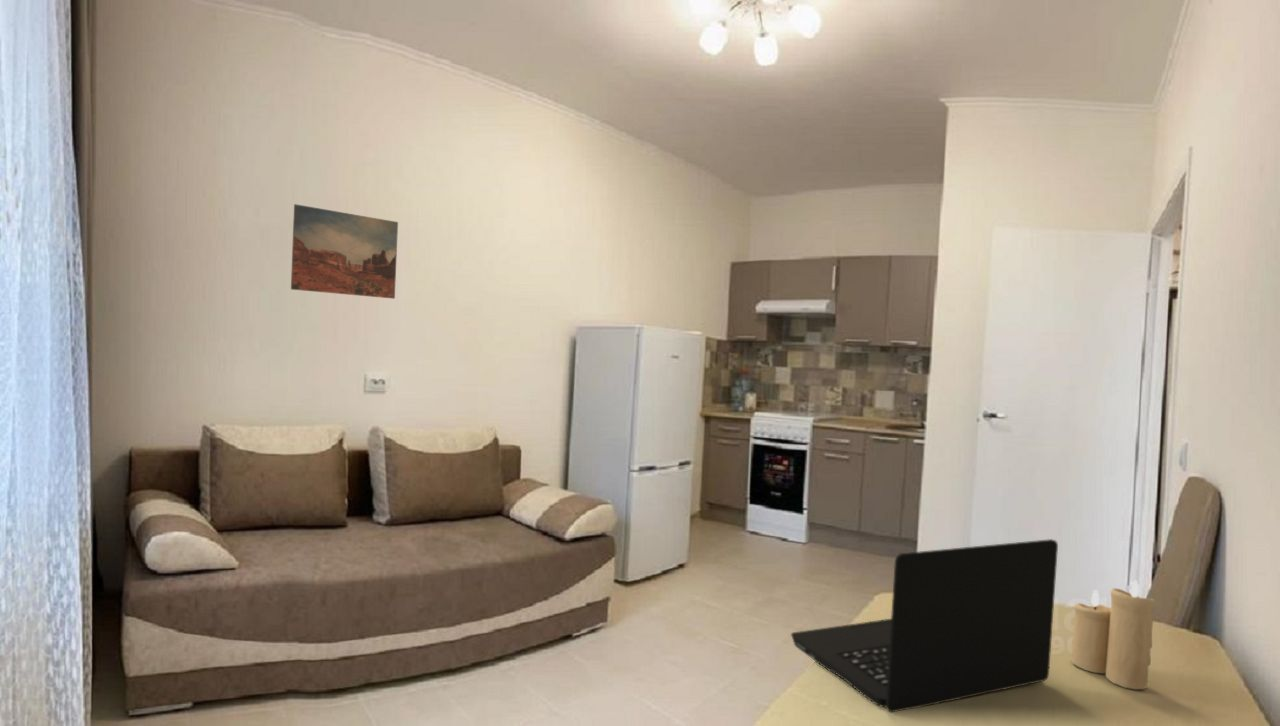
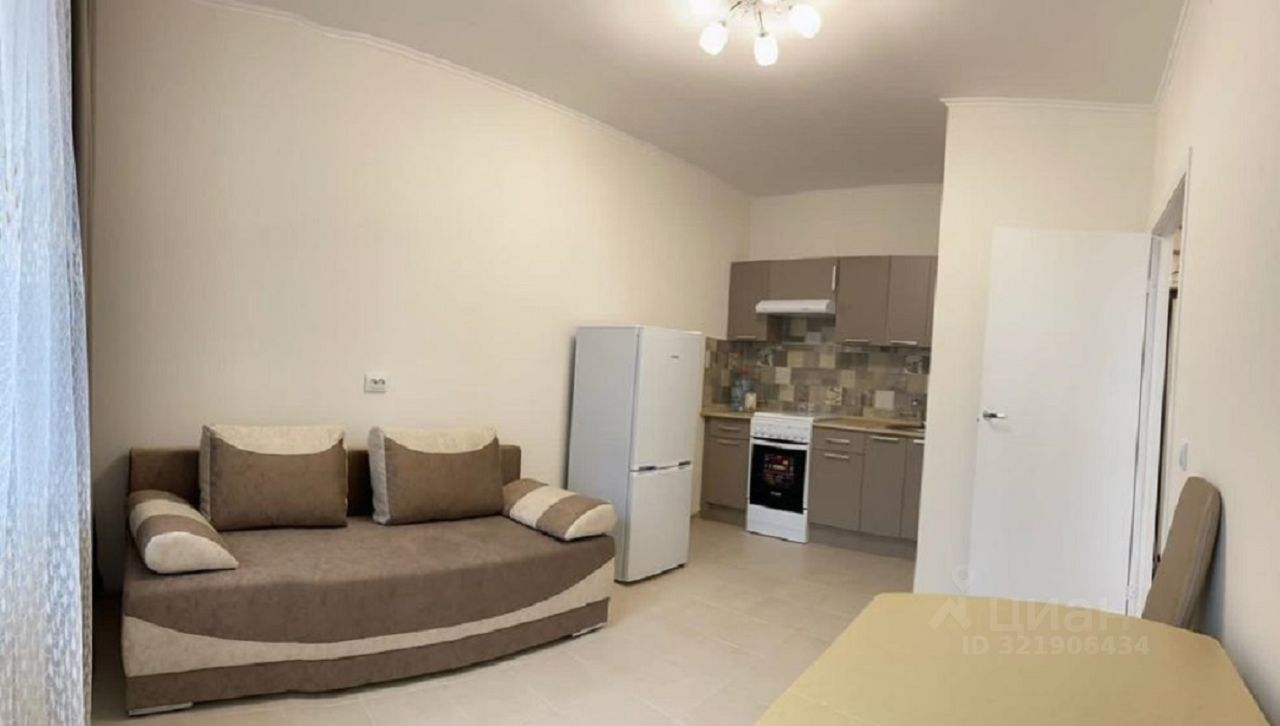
- laptop [790,538,1059,713]
- wall art [290,203,399,300]
- candle [1070,579,1156,690]
